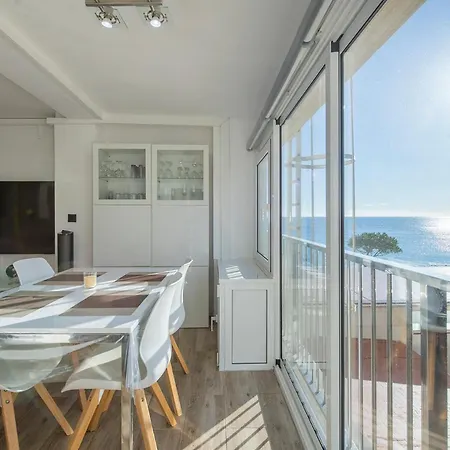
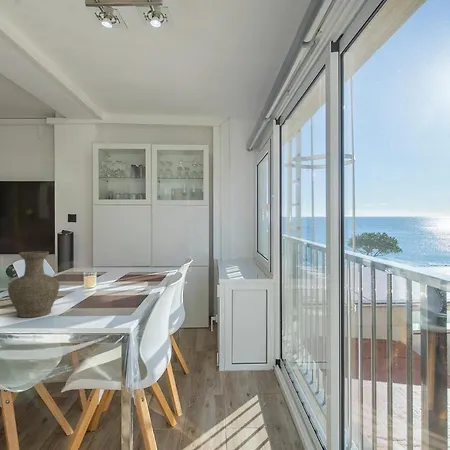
+ vase [7,250,61,318]
